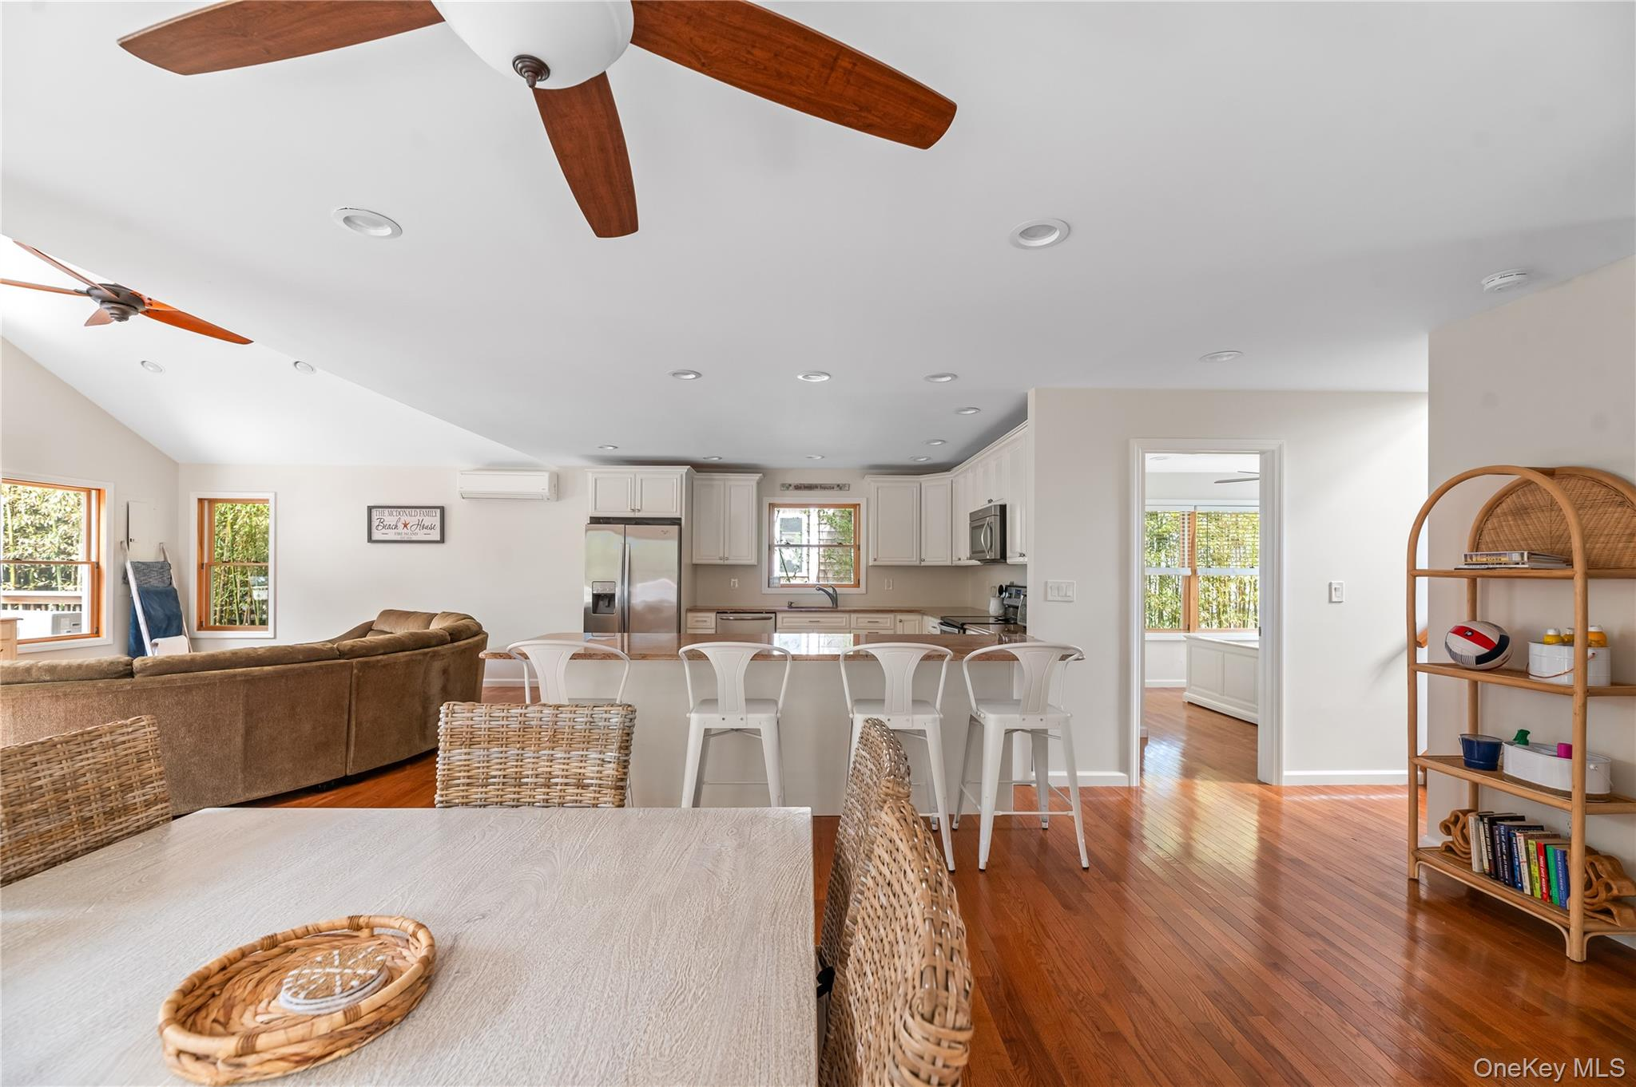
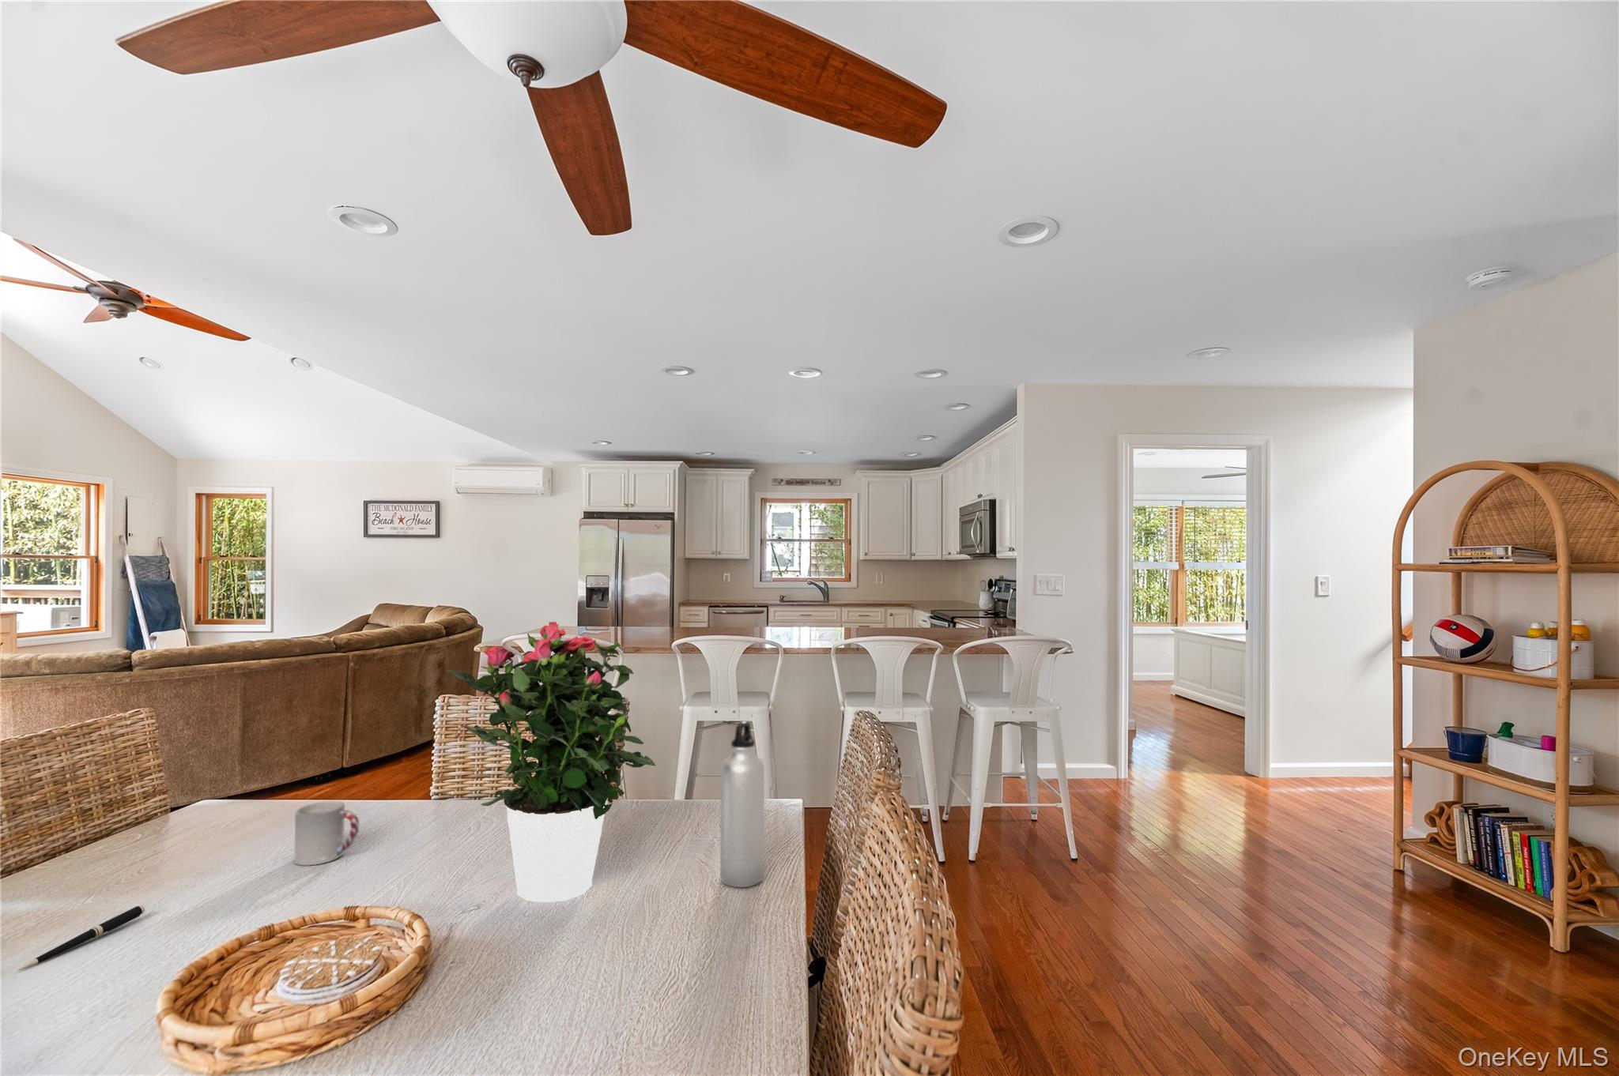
+ water bottle [719,721,765,889]
+ pen [16,904,145,972]
+ potted flower [446,621,656,903]
+ cup [293,800,360,866]
